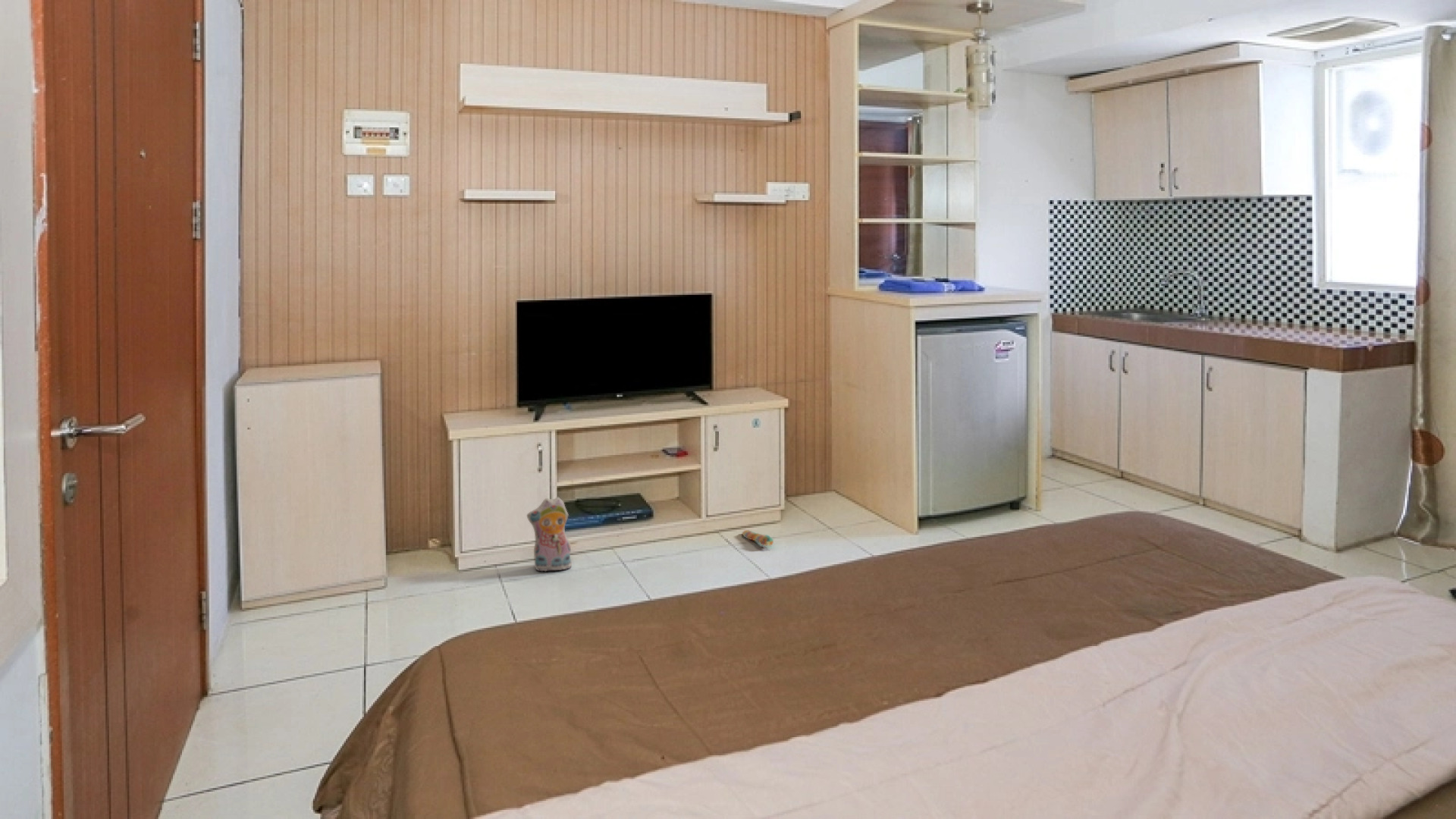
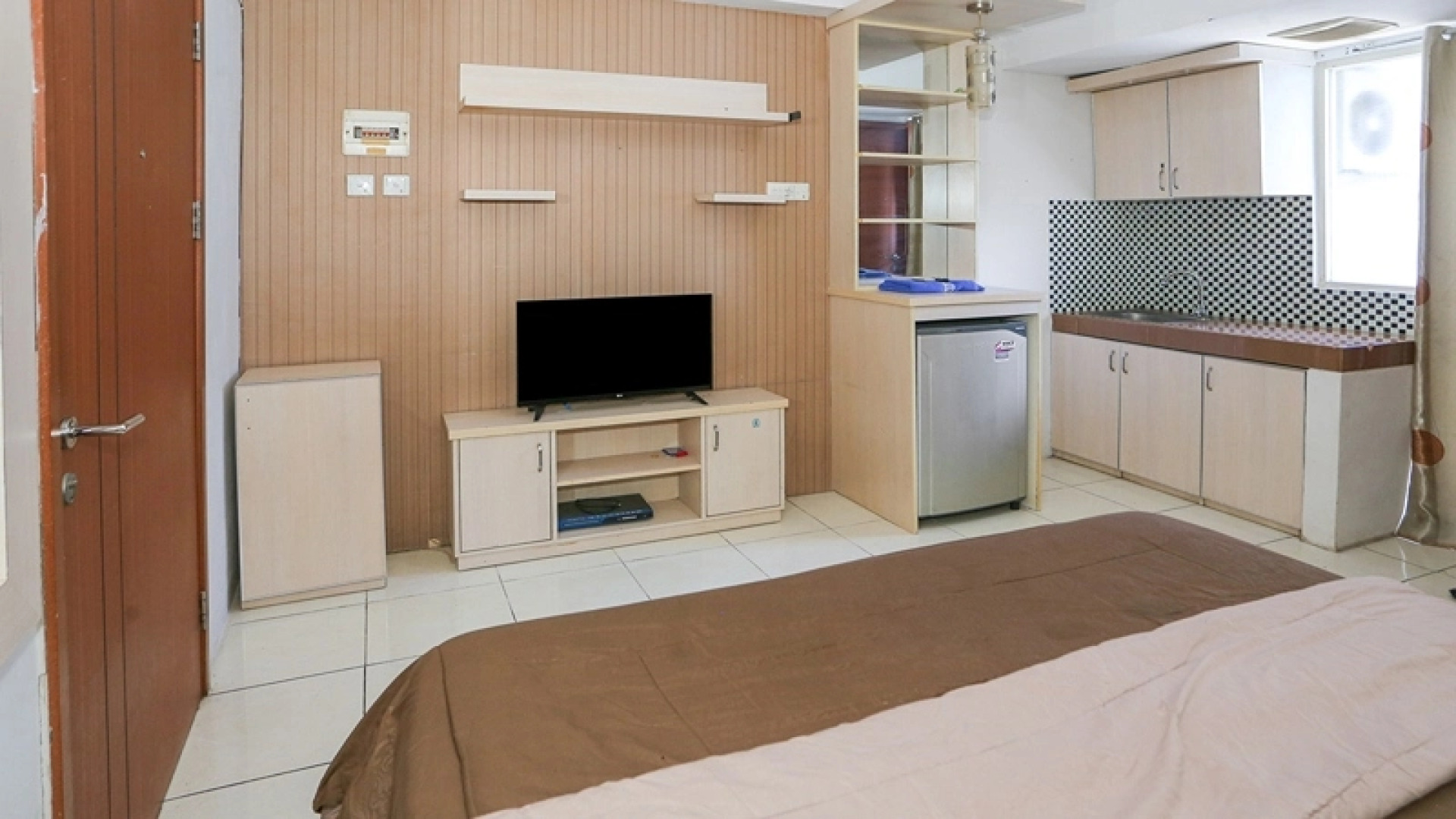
- plush toy [526,496,573,572]
- stacking toy [742,529,774,547]
